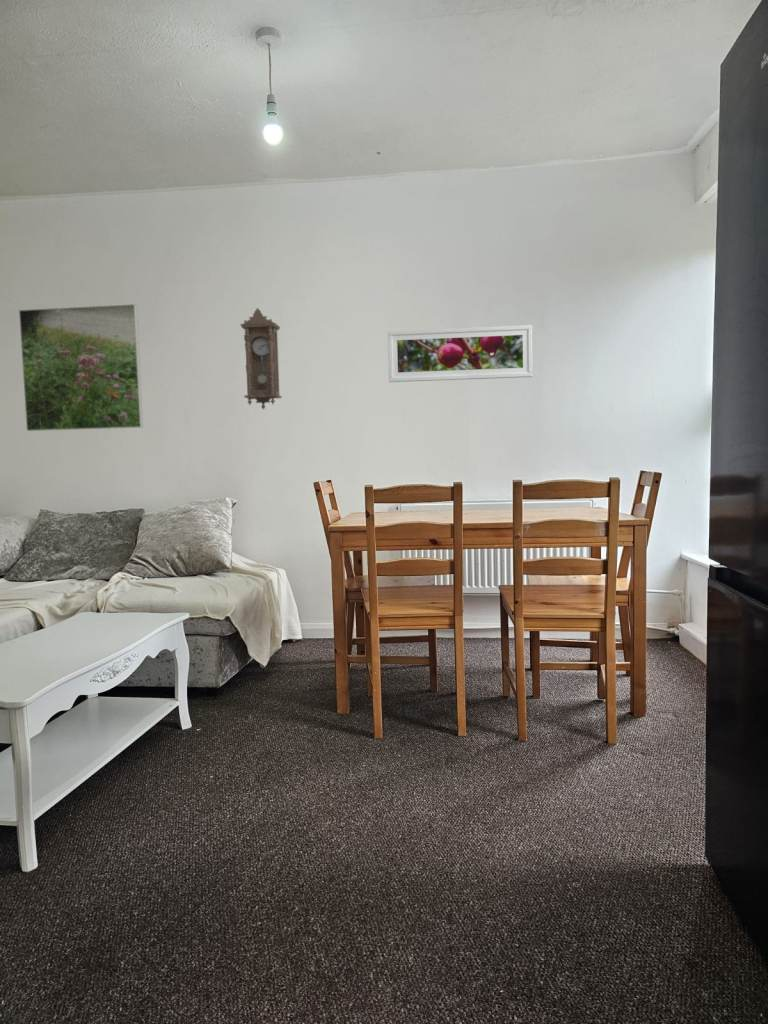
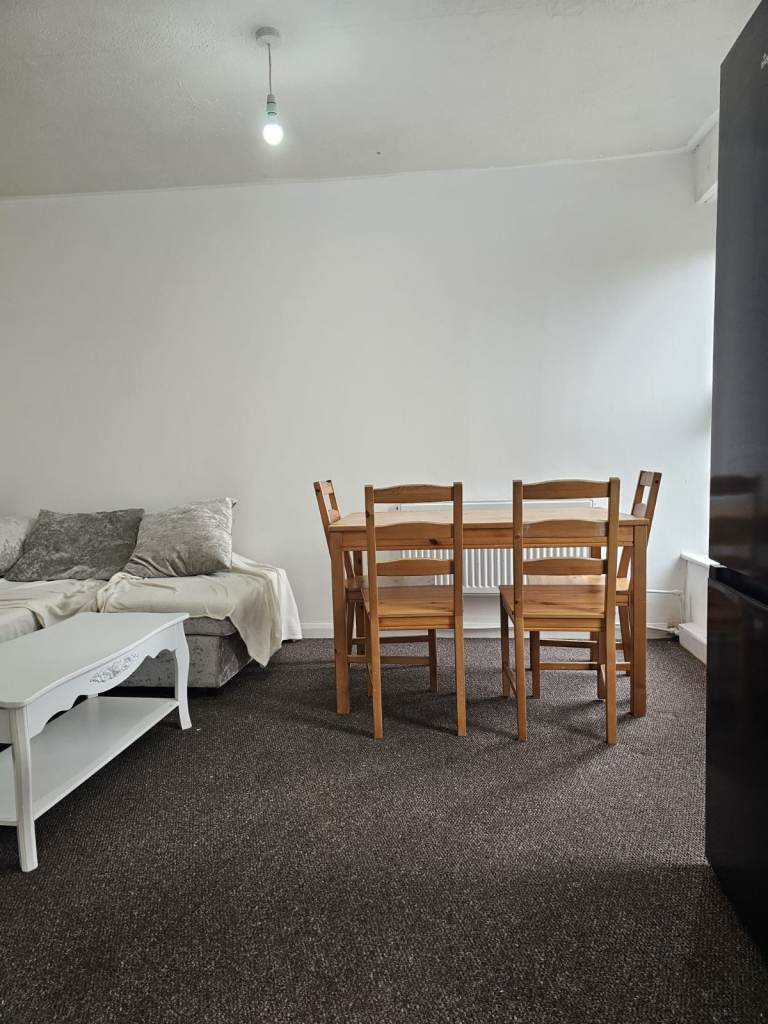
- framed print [18,303,144,432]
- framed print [387,324,534,383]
- pendulum clock [239,307,283,410]
